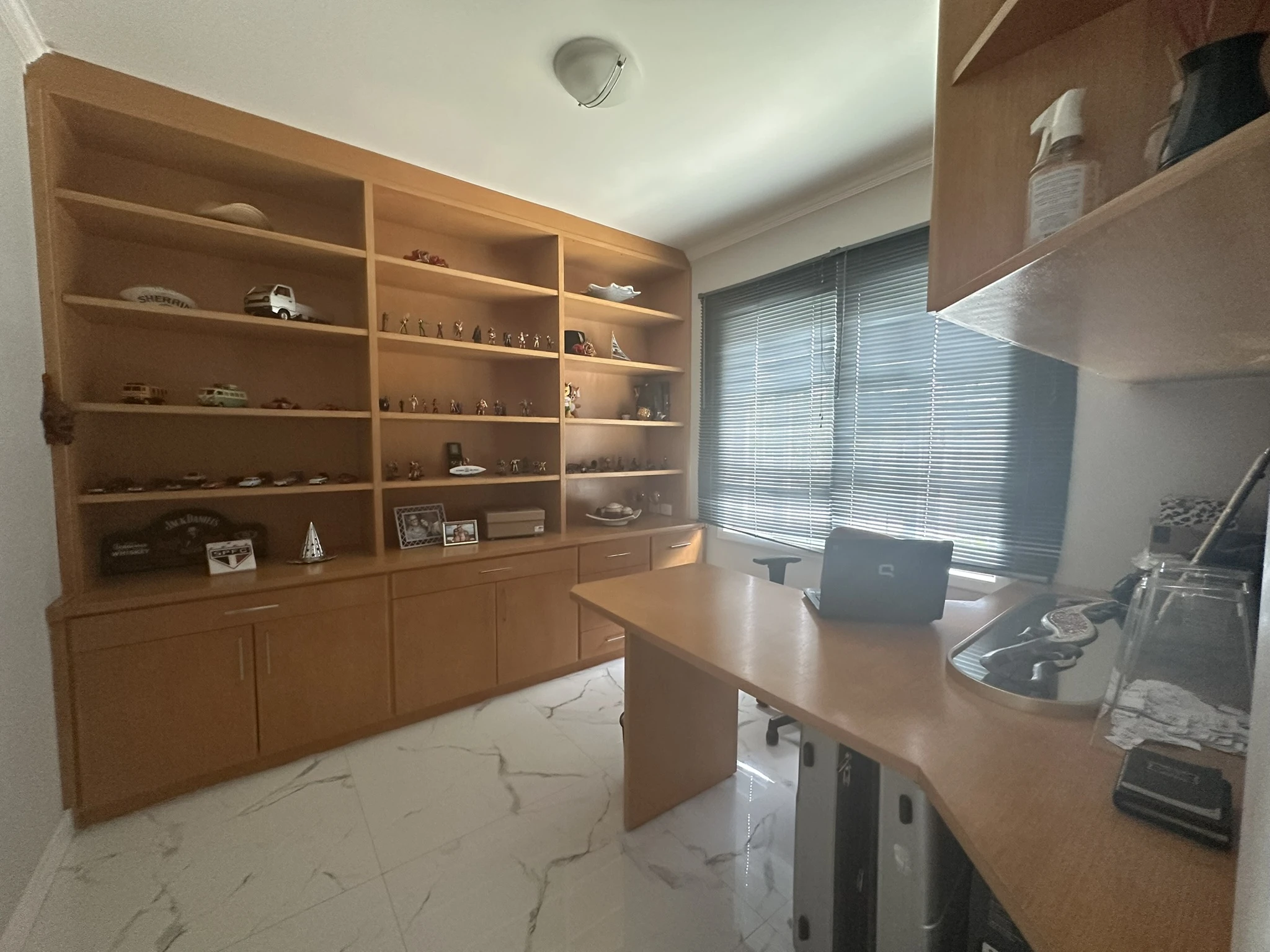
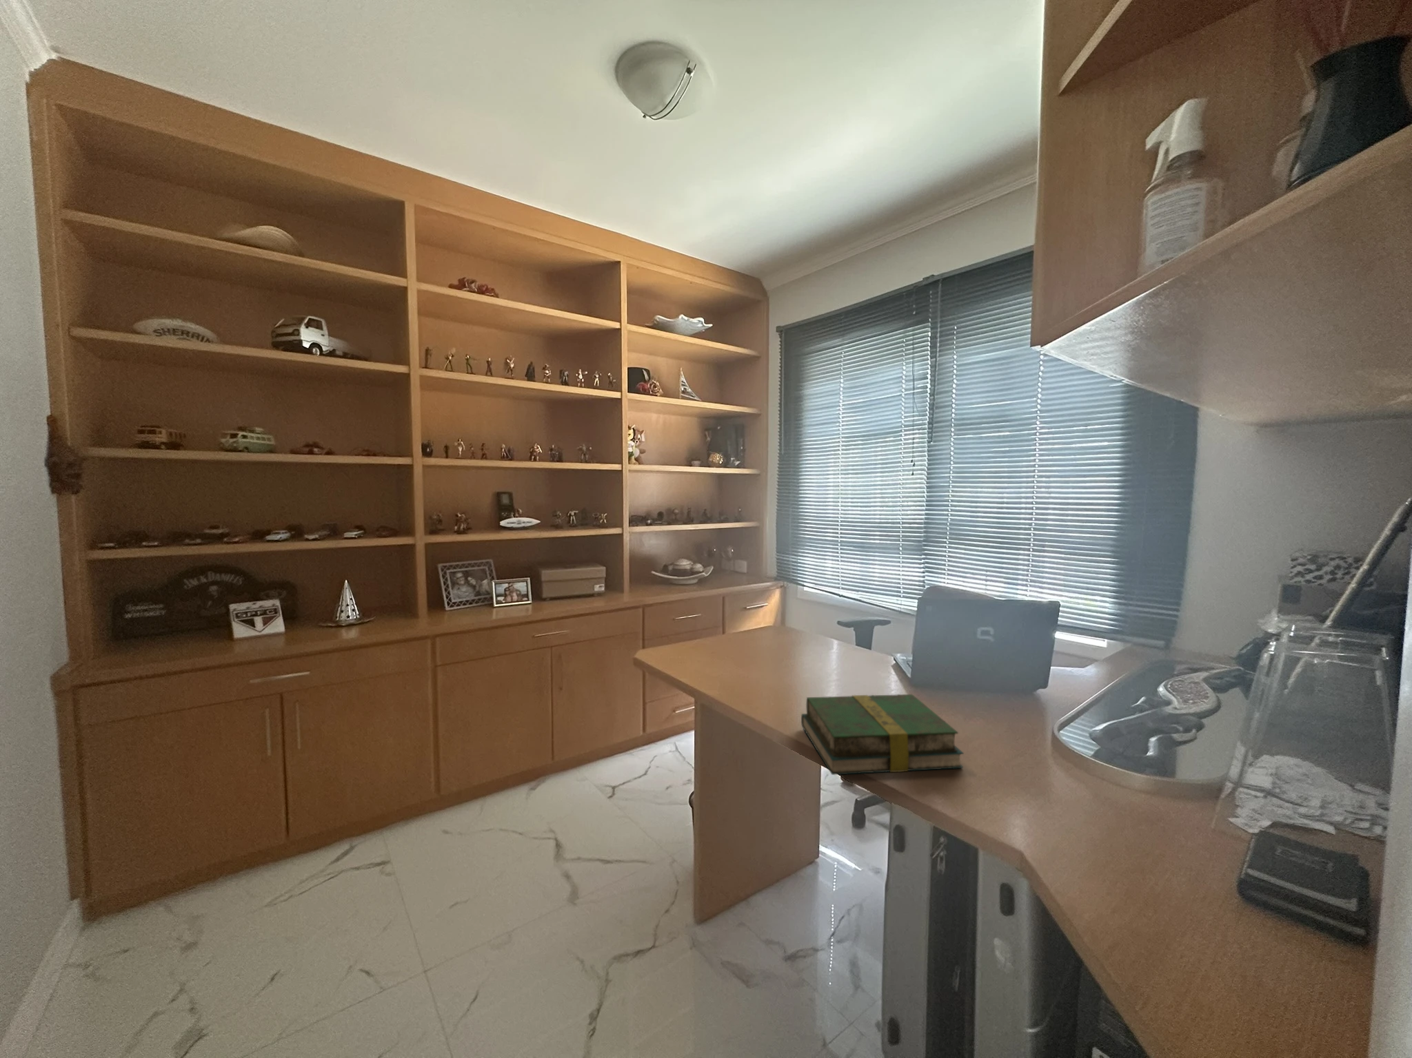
+ book [801,693,965,776]
